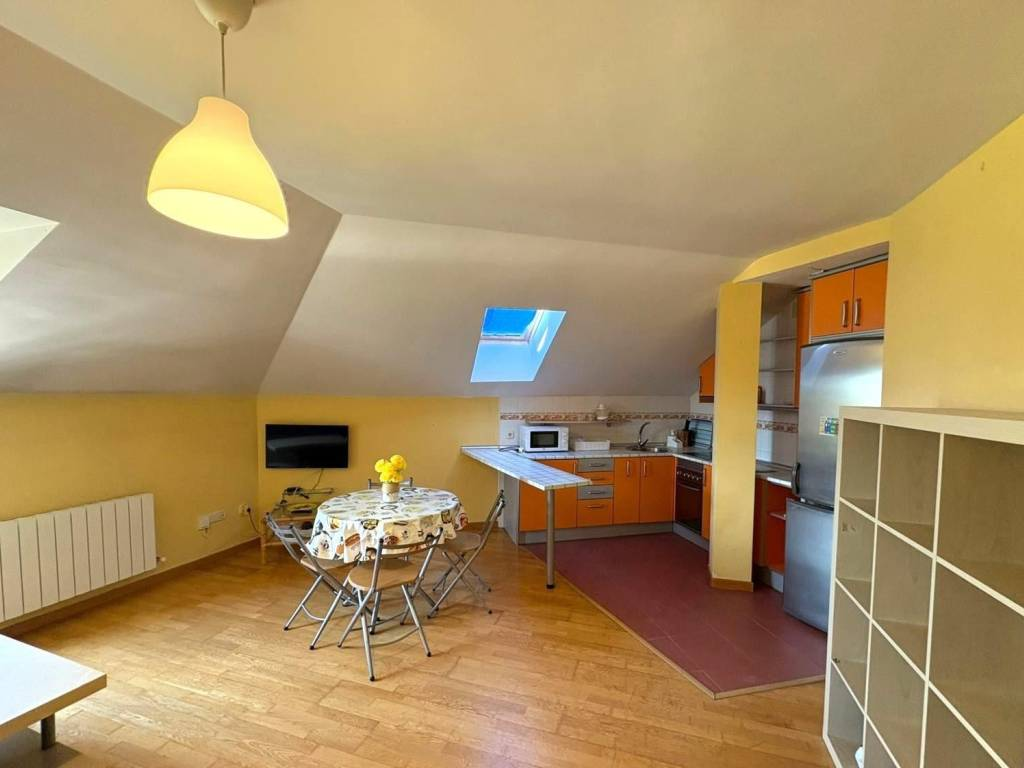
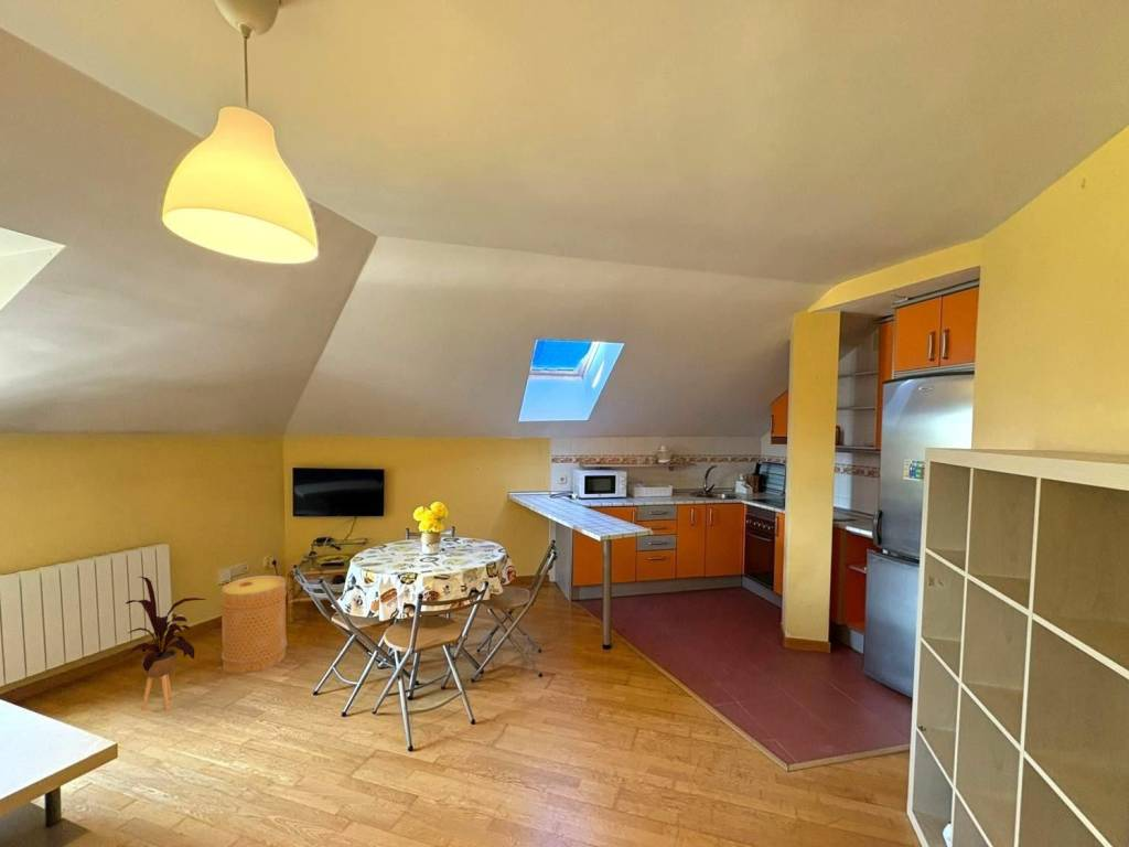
+ basket [219,575,288,674]
+ house plant [122,576,207,711]
